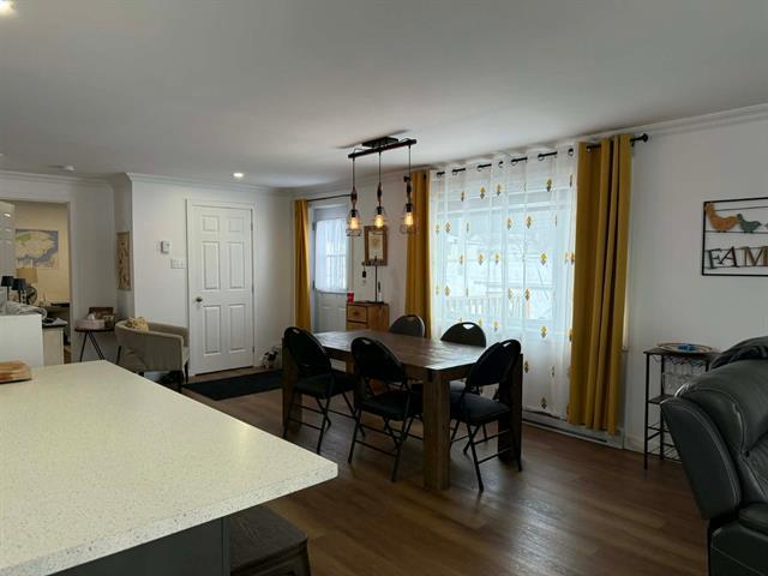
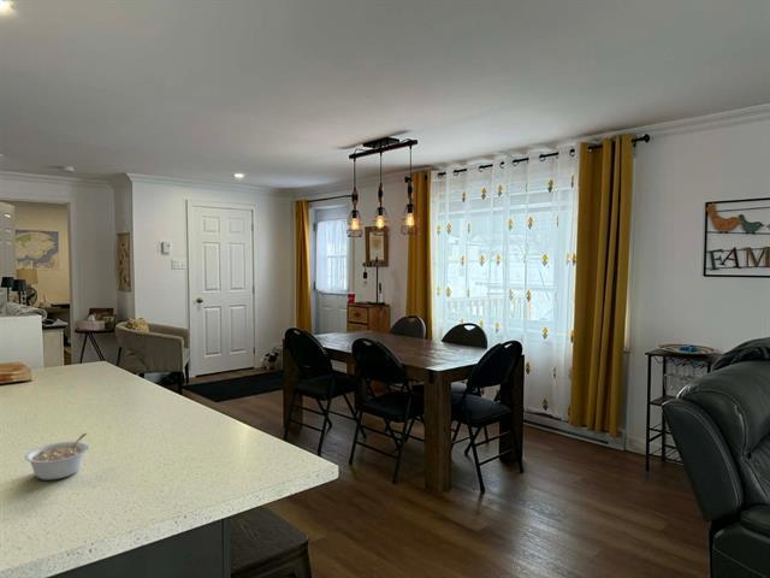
+ legume [24,432,90,480]
